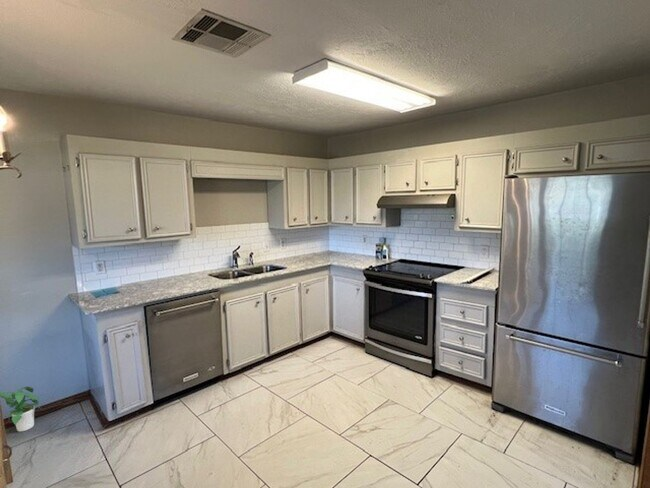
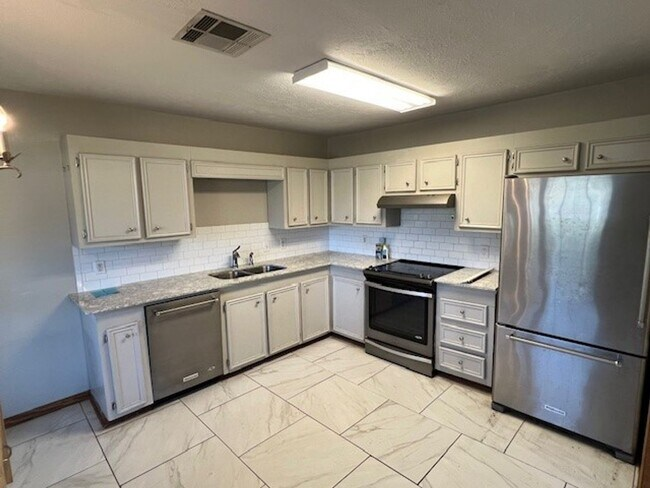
- potted plant [0,386,42,433]
